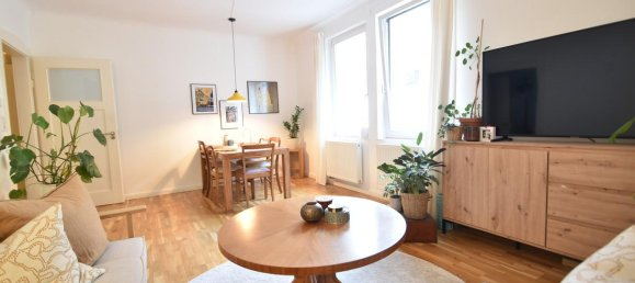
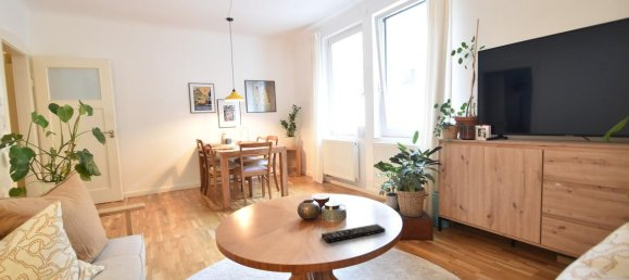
+ remote control [320,222,387,244]
